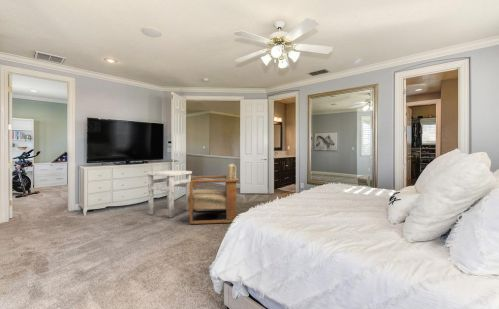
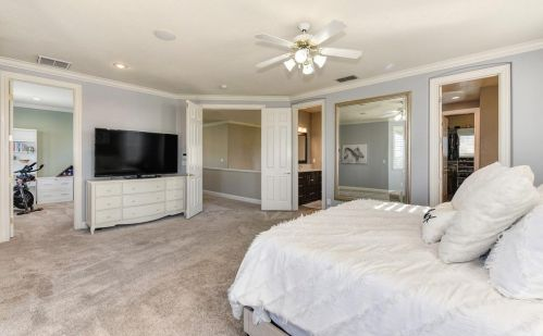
- armchair [187,163,240,225]
- side table [147,169,193,219]
